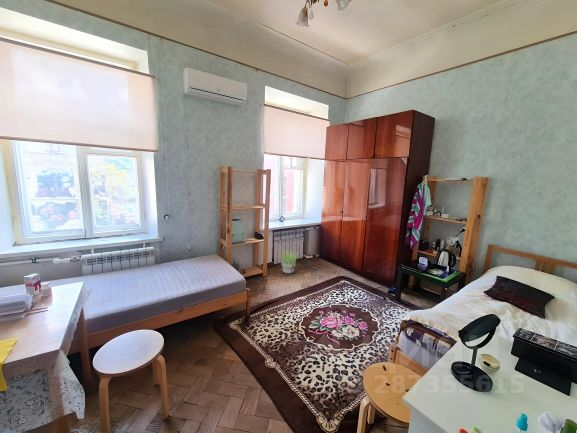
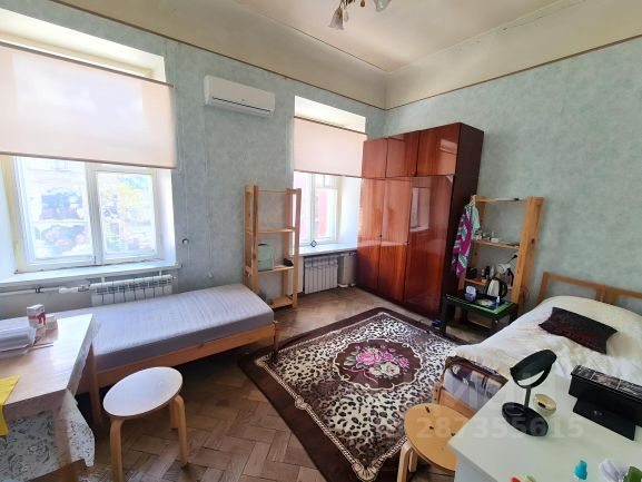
- potted plant [279,249,298,274]
